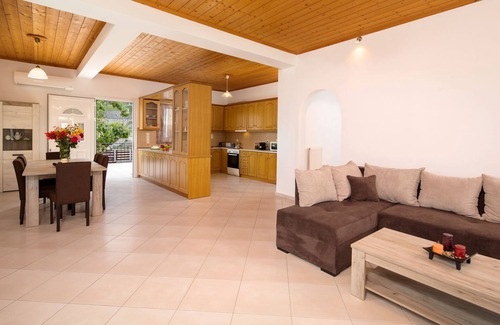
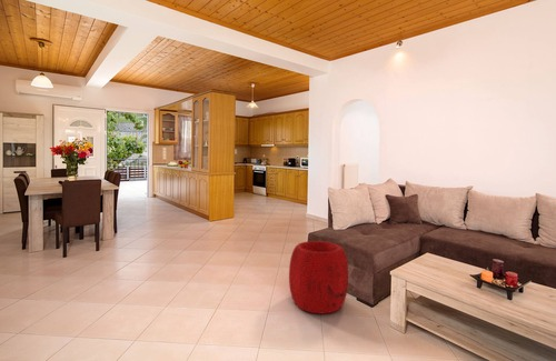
+ pouf [288,240,349,315]
